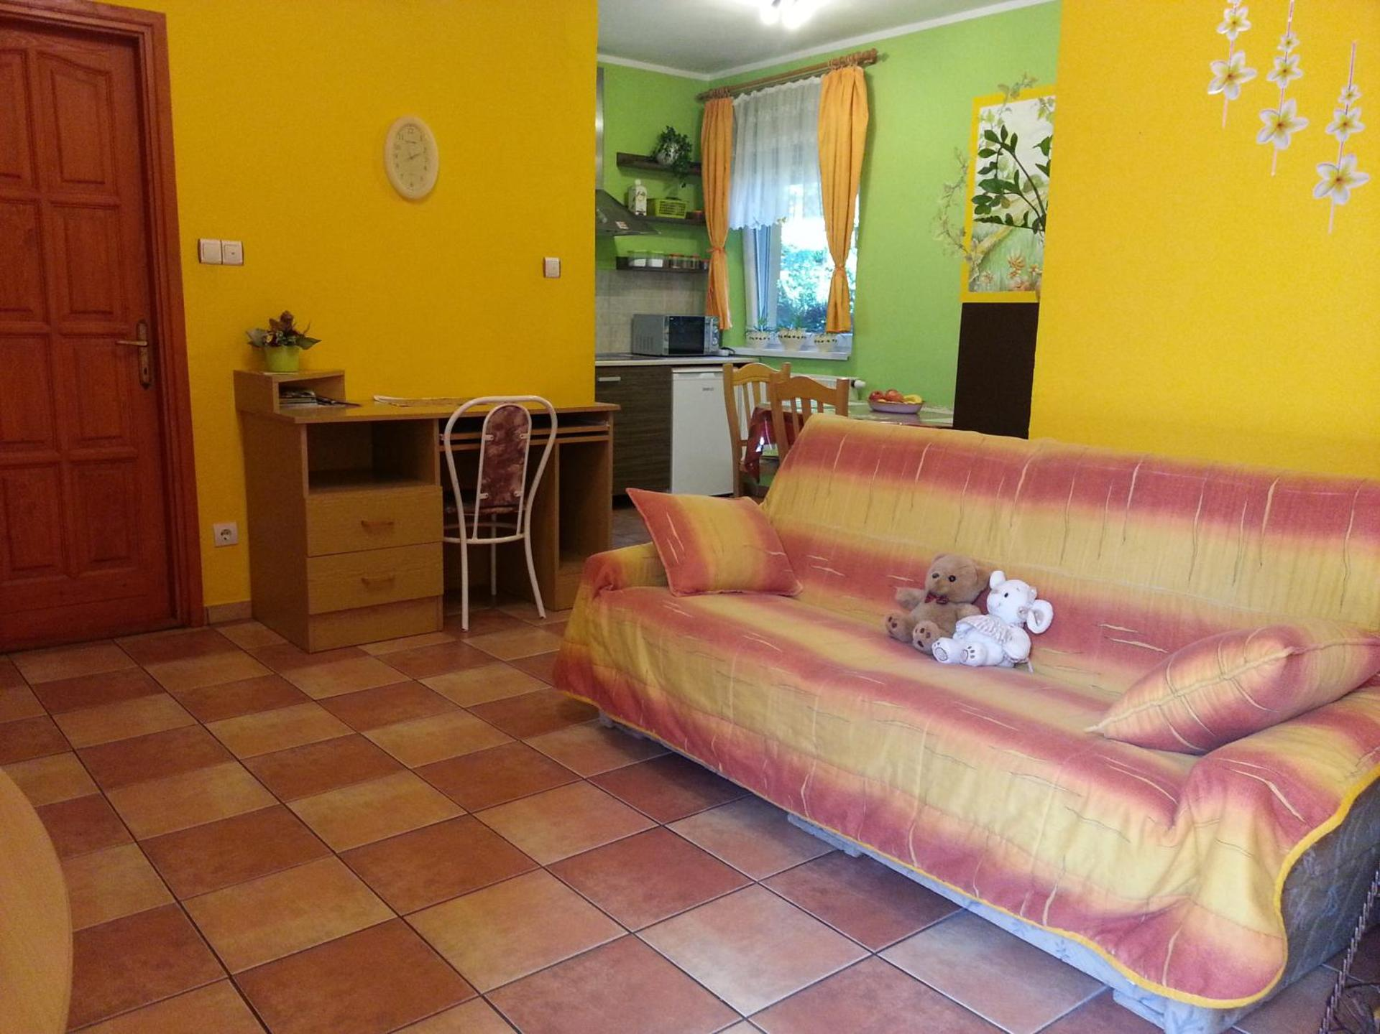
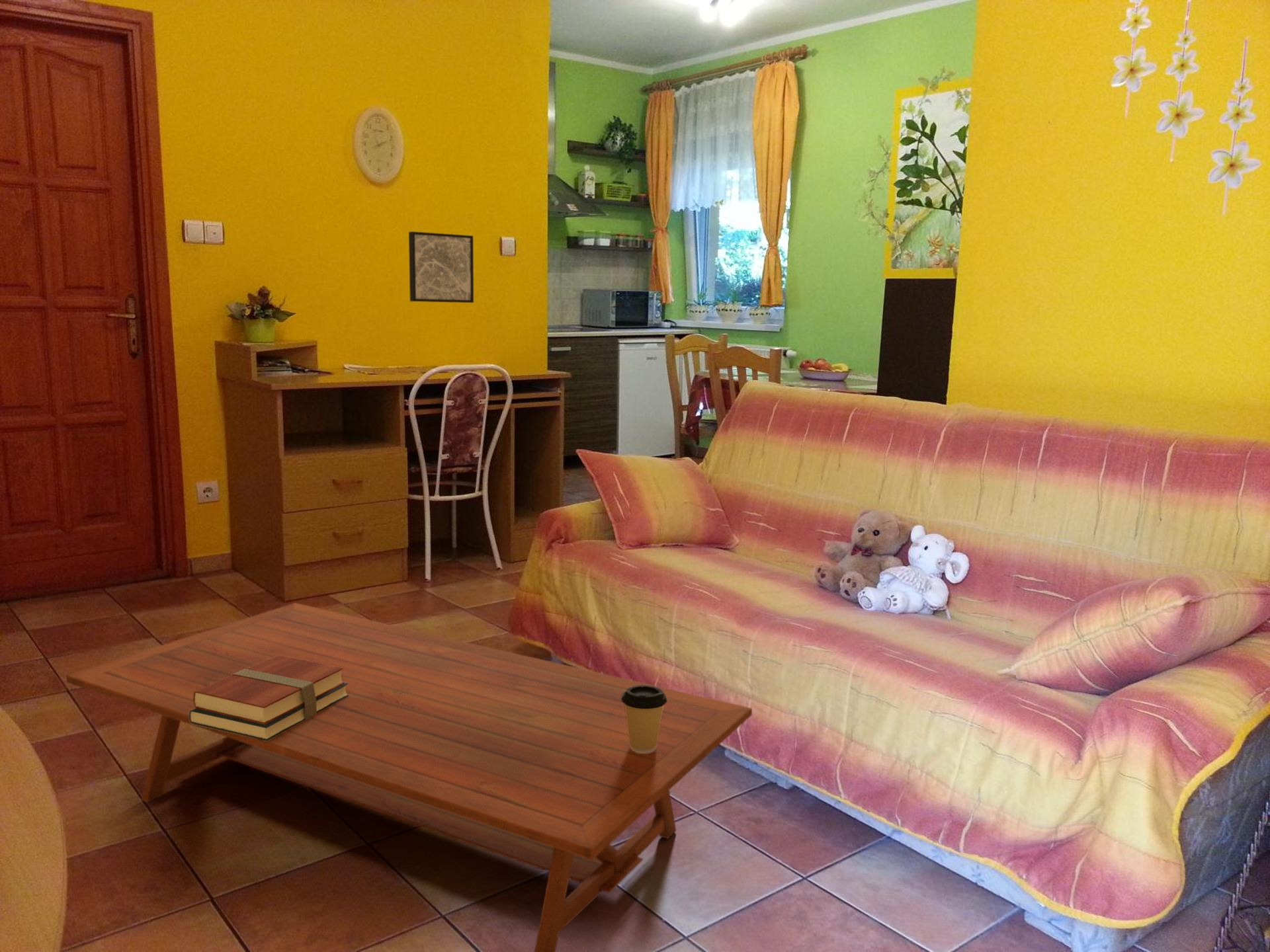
+ coffee table [65,602,753,952]
+ books [189,655,349,740]
+ coffee cup [621,685,667,753]
+ wall art [408,231,474,303]
